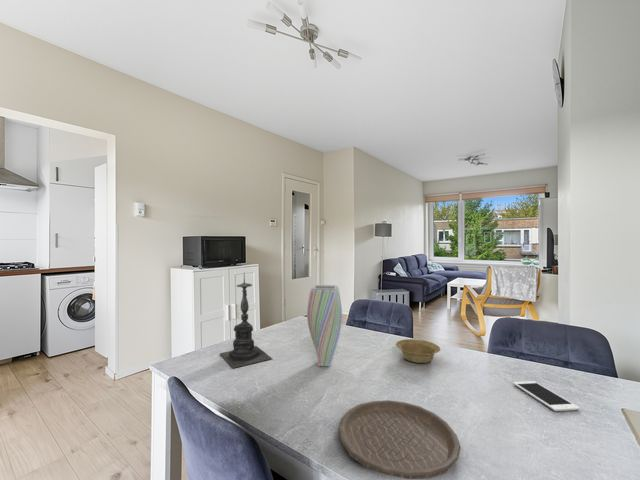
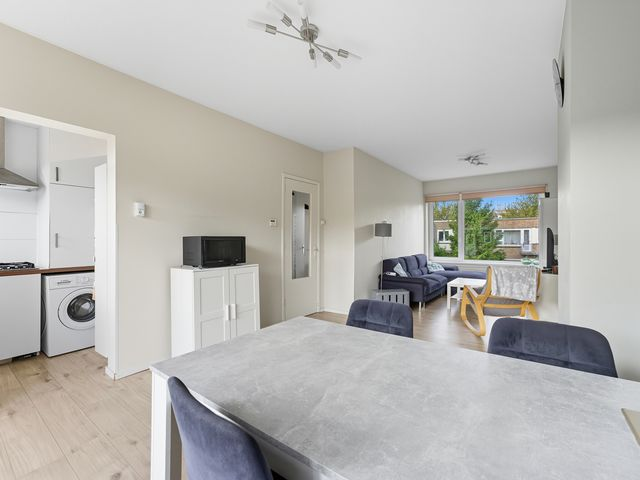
- candle holder [219,271,273,369]
- bowl [395,338,441,364]
- cell phone [512,380,580,412]
- plate [337,399,462,480]
- vase [306,284,343,367]
